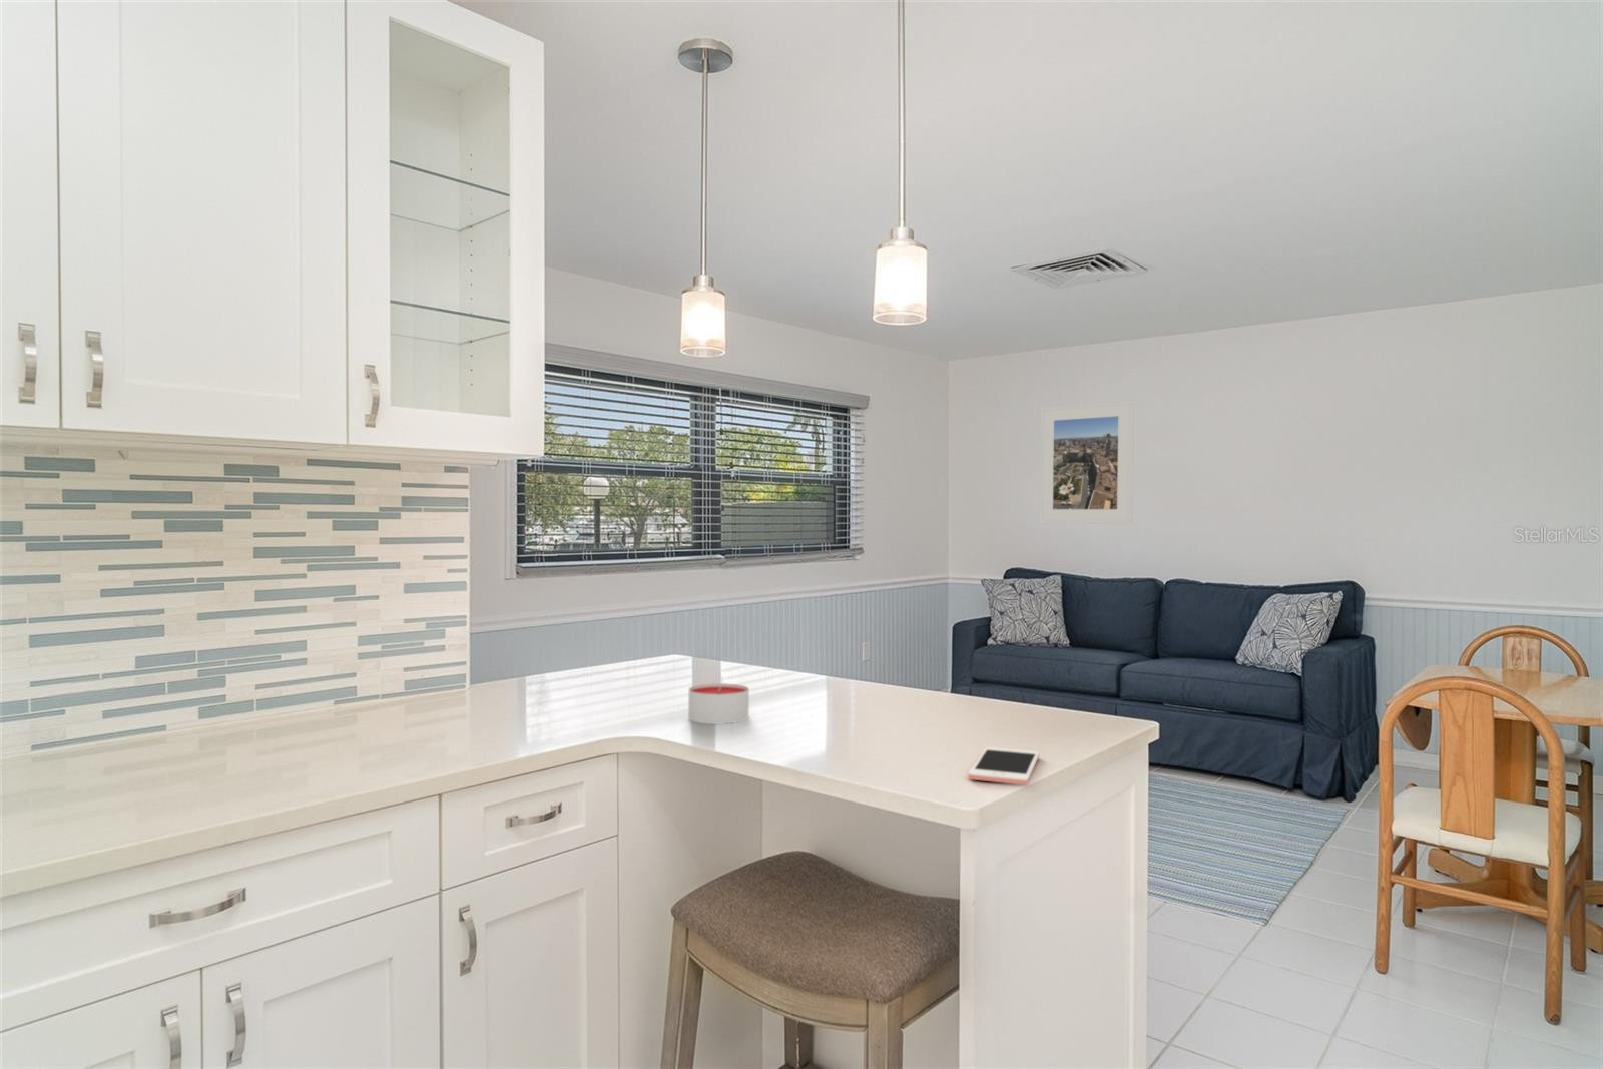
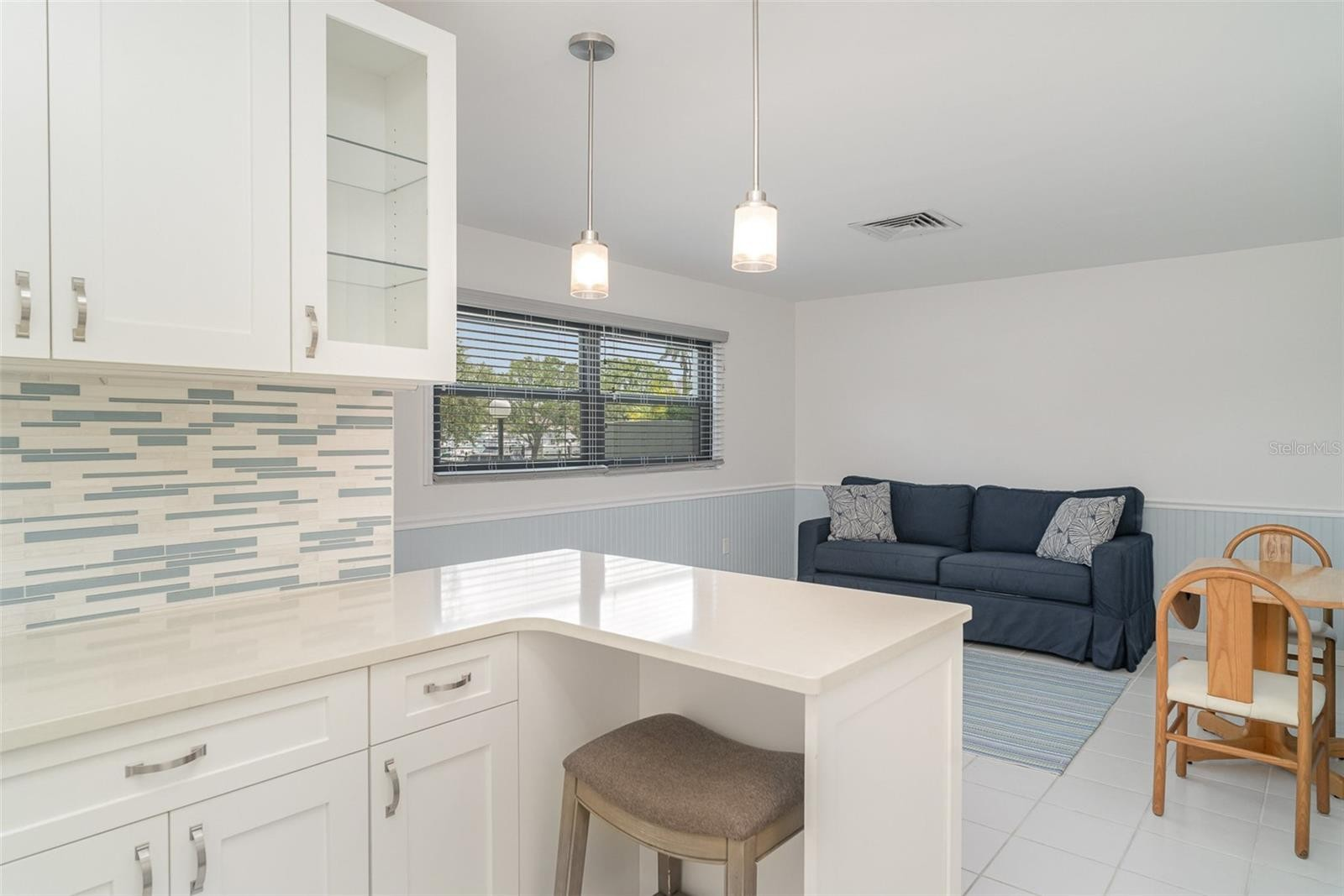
- candle [687,682,750,725]
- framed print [1038,398,1135,525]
- cell phone [967,747,1040,785]
